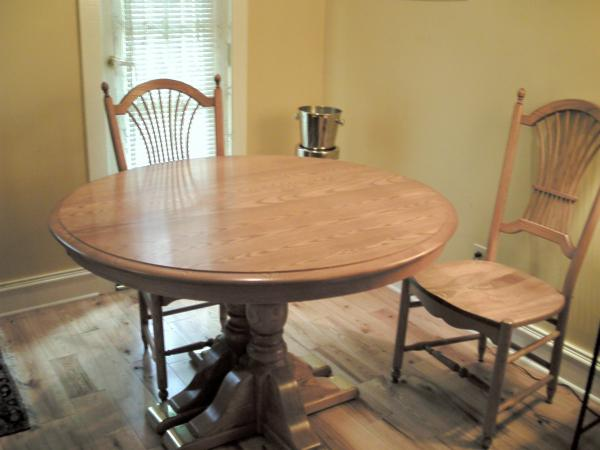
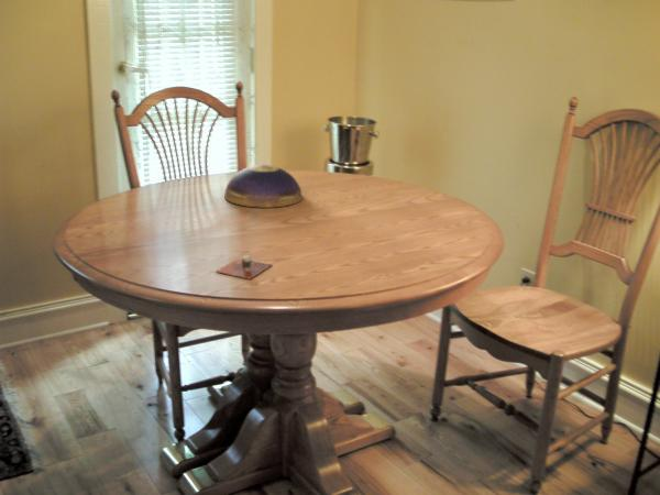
+ decorative bowl [223,164,302,209]
+ cup [215,254,274,280]
